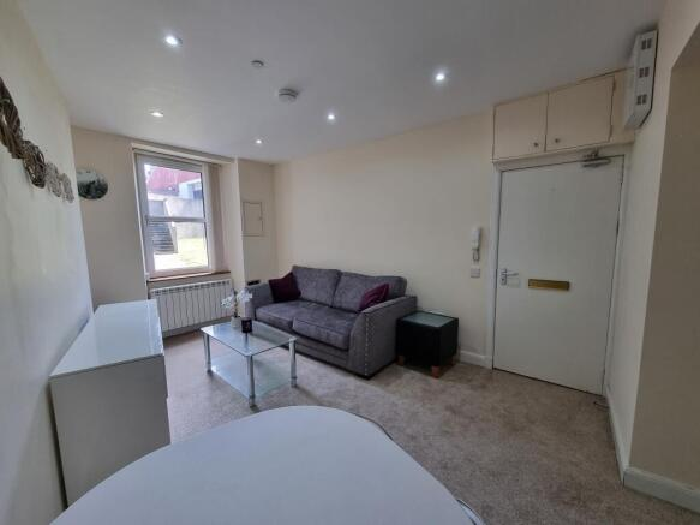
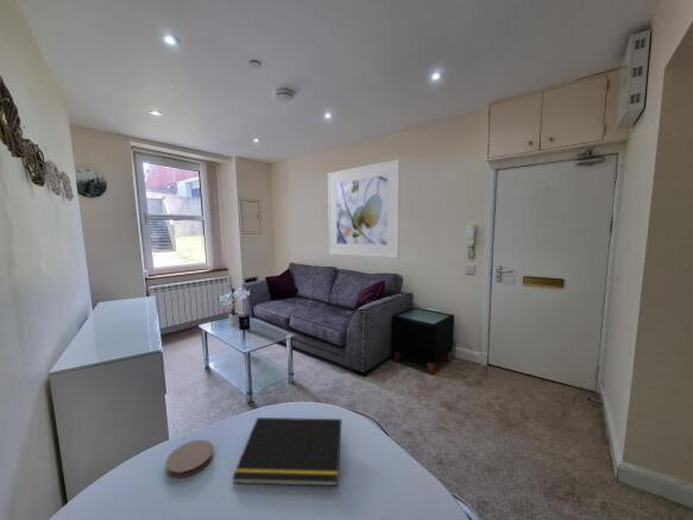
+ coaster [165,439,214,478]
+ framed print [327,158,401,259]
+ notepad [231,416,342,488]
